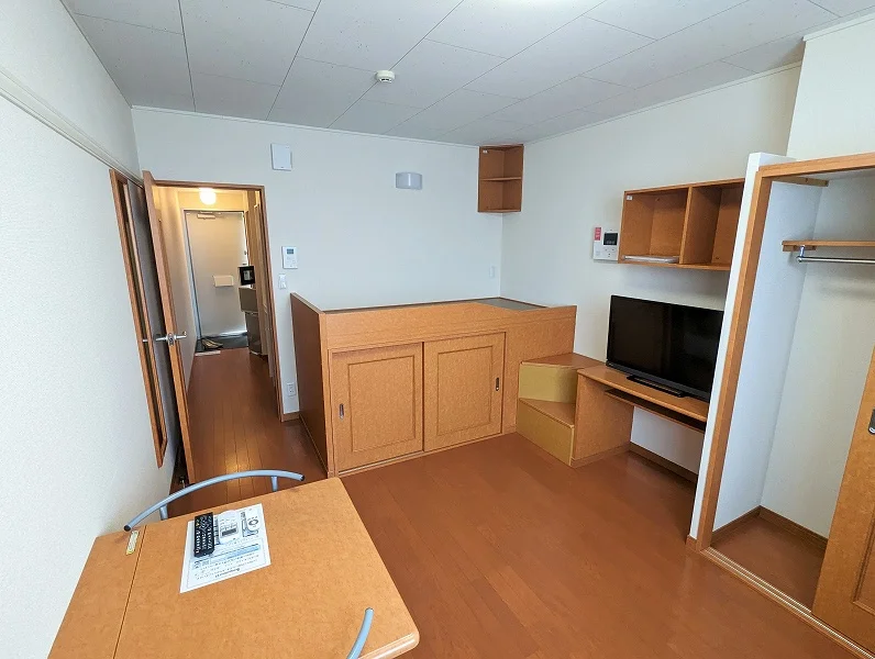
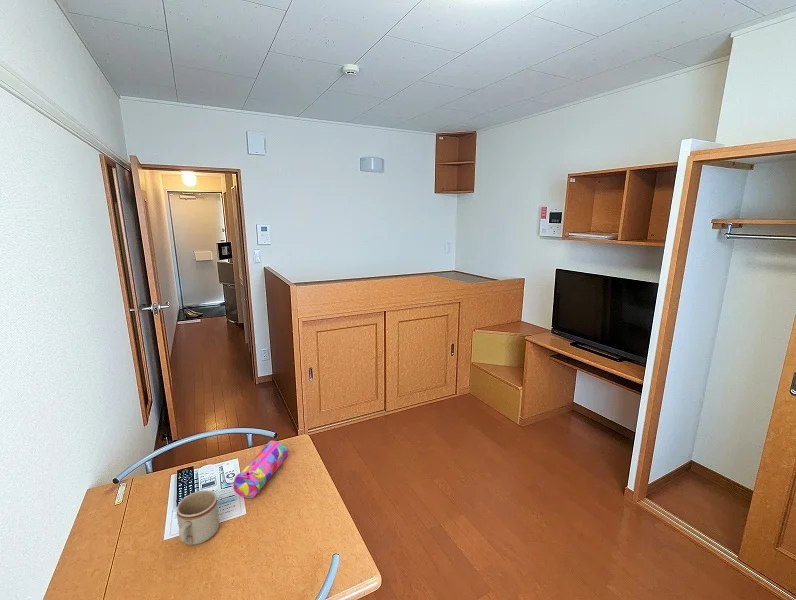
+ mug [176,489,220,546]
+ pencil case [232,440,289,499]
